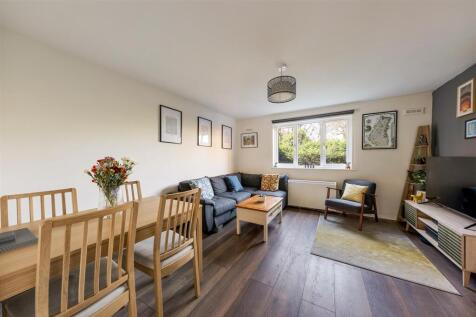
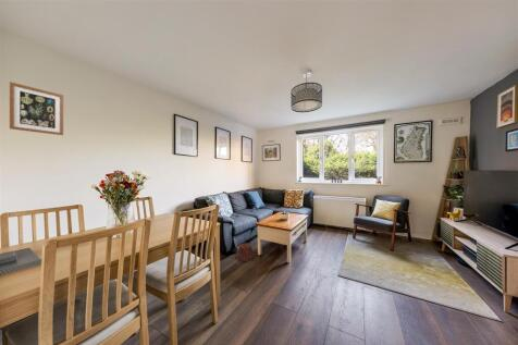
+ woven basket [234,242,256,262]
+ wall art [9,81,64,136]
